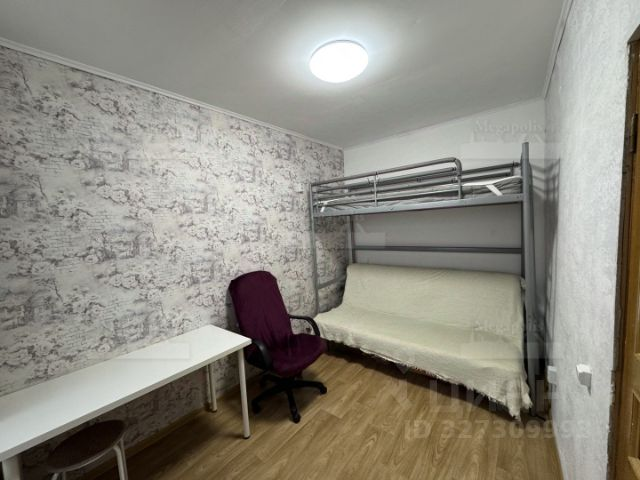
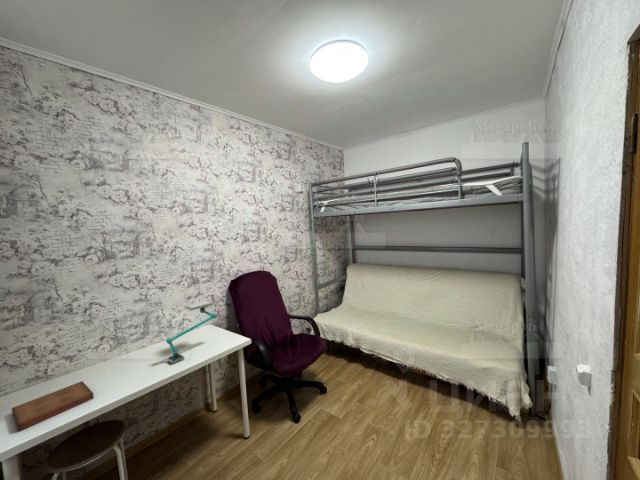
+ book [11,380,95,432]
+ desk lamp [165,300,218,364]
